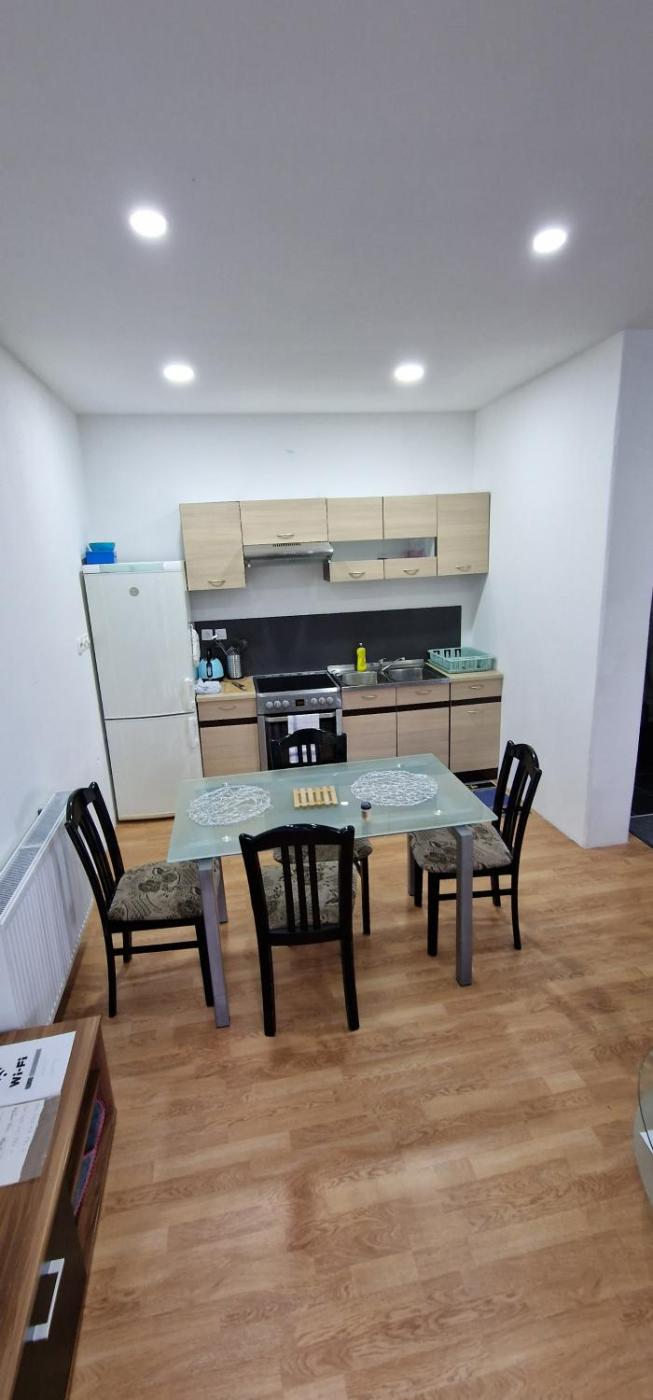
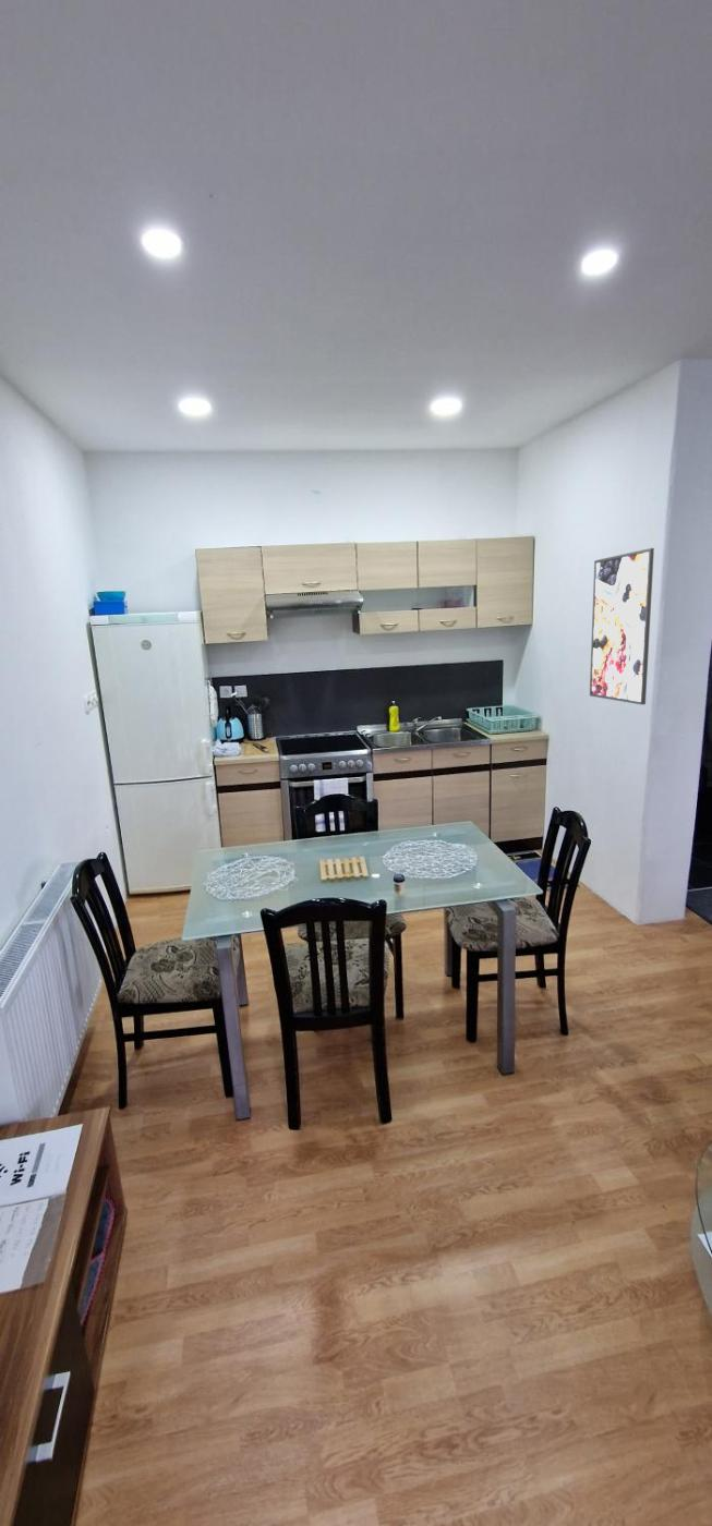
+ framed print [589,547,655,705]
